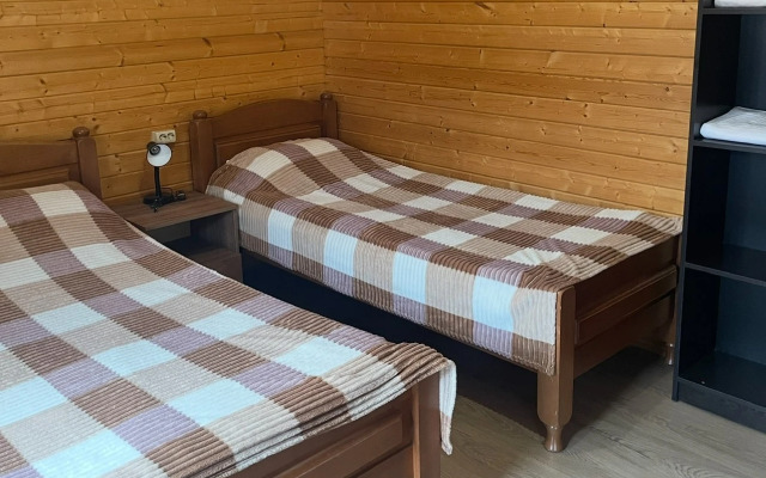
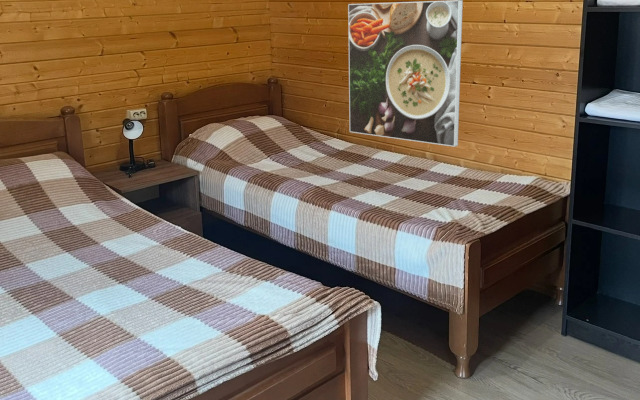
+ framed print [347,0,464,148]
